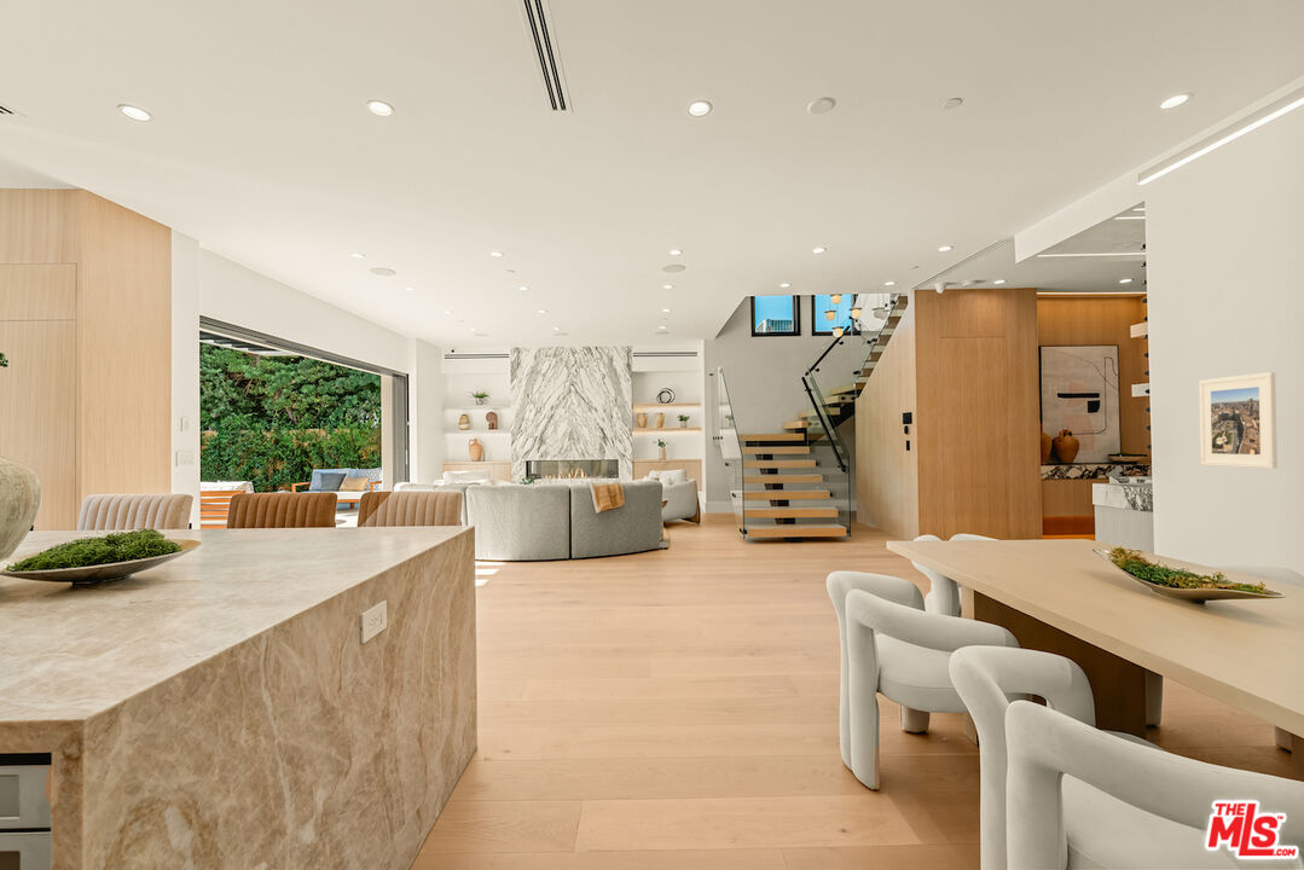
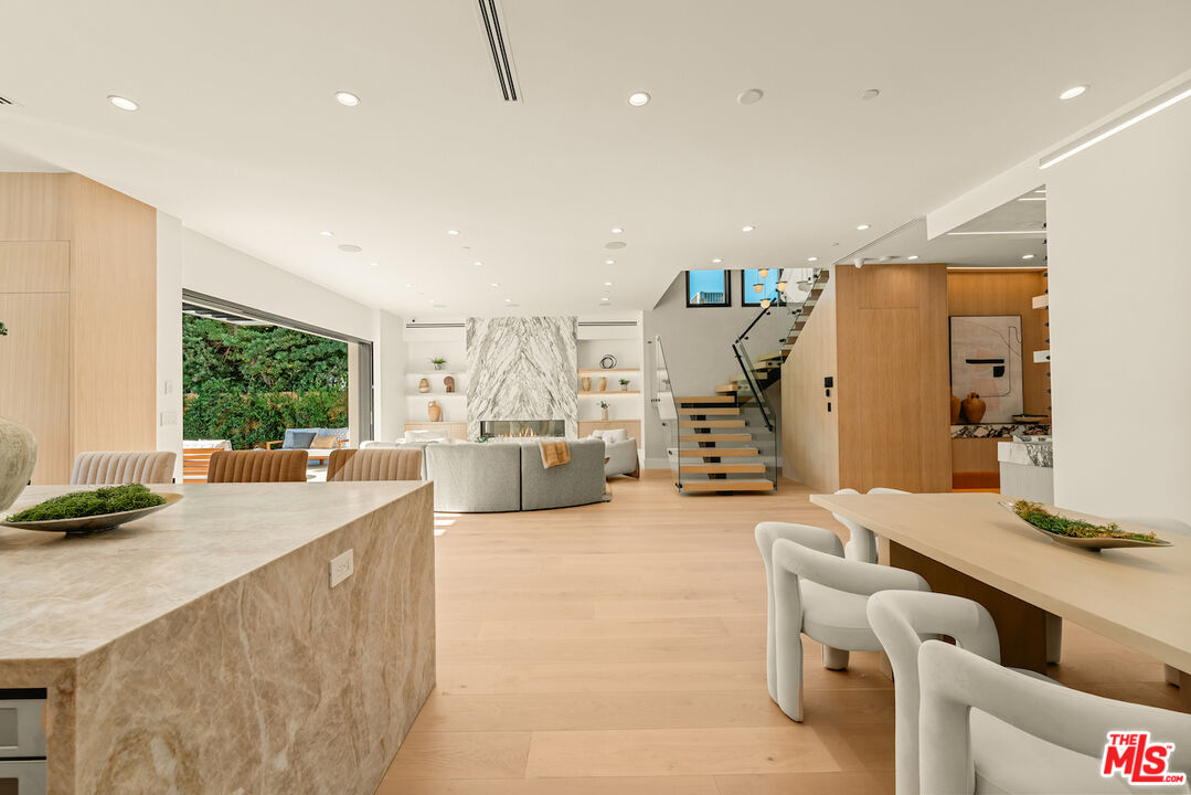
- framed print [1198,371,1279,470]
